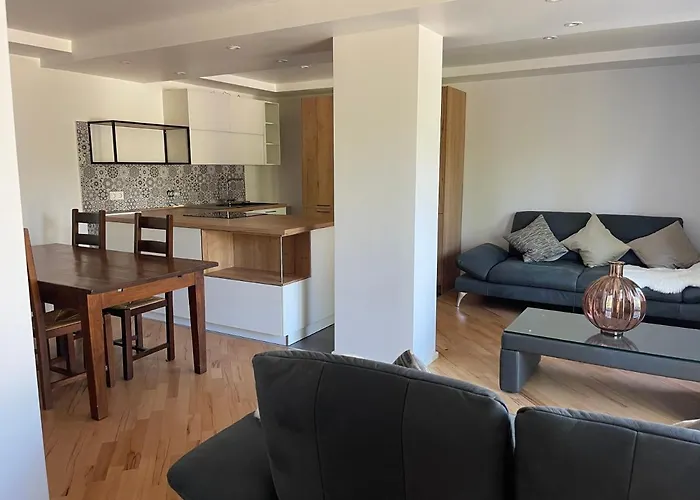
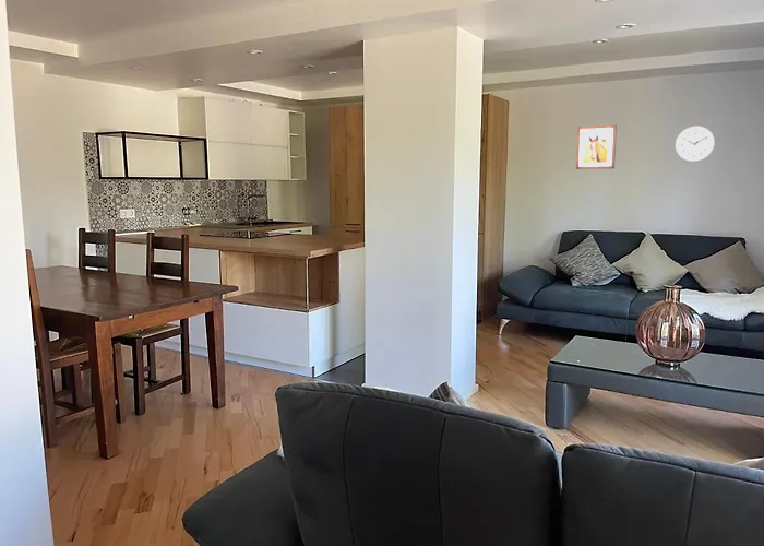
+ wall art [575,123,618,170]
+ wall clock [675,126,716,164]
